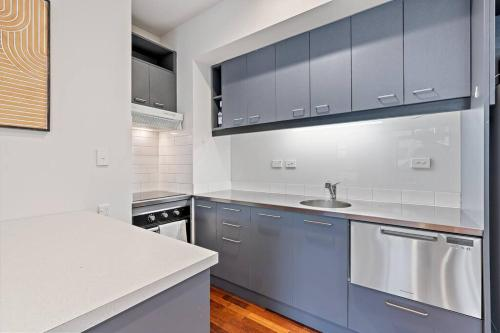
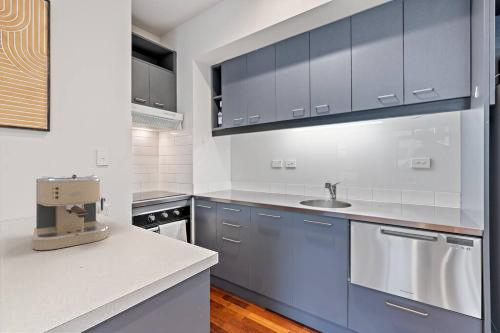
+ coffee maker [30,174,109,251]
